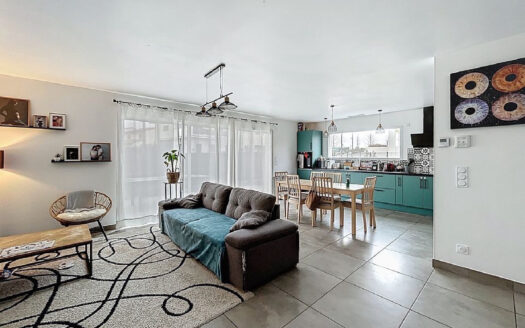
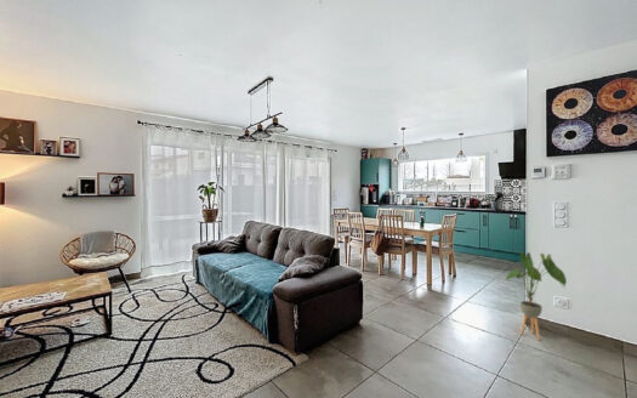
+ house plant [505,251,568,341]
